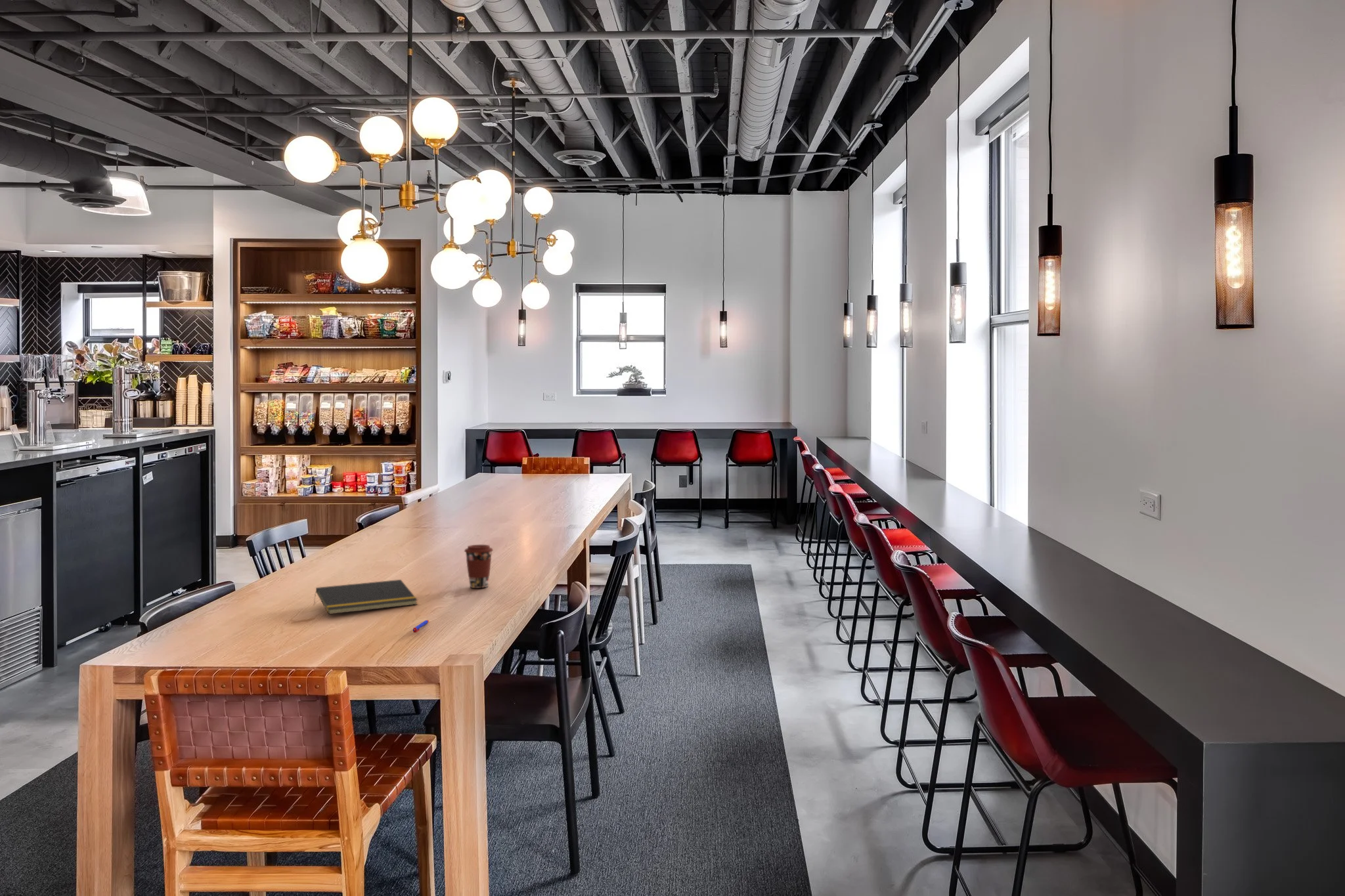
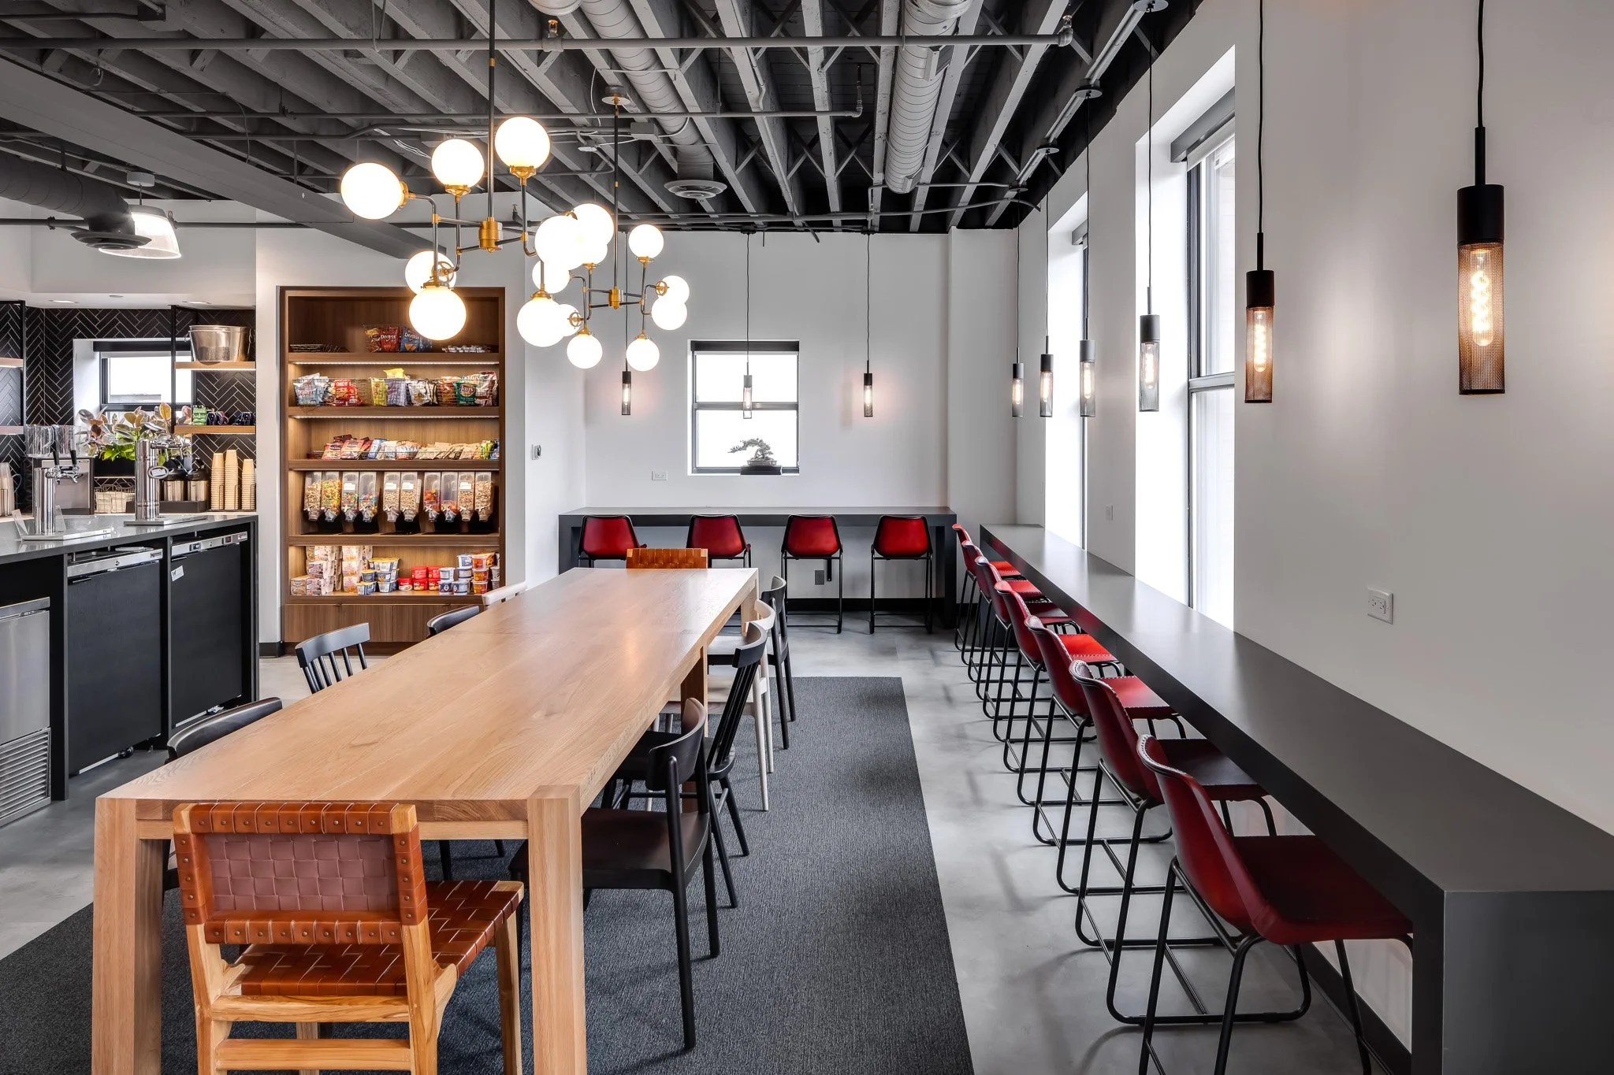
- coffee cup [464,544,494,589]
- pen [412,620,430,633]
- notepad [313,579,418,615]
